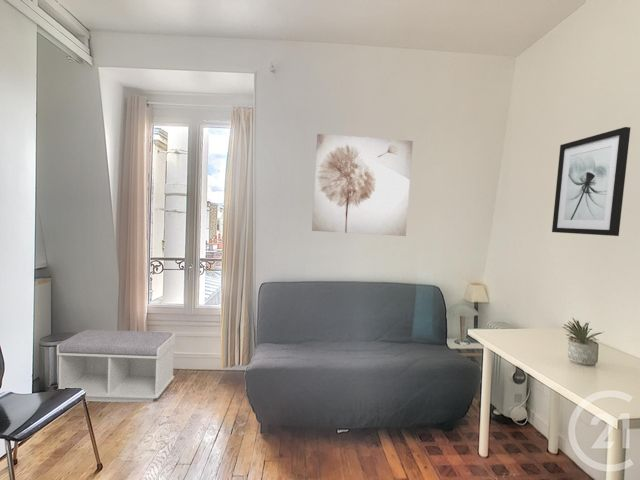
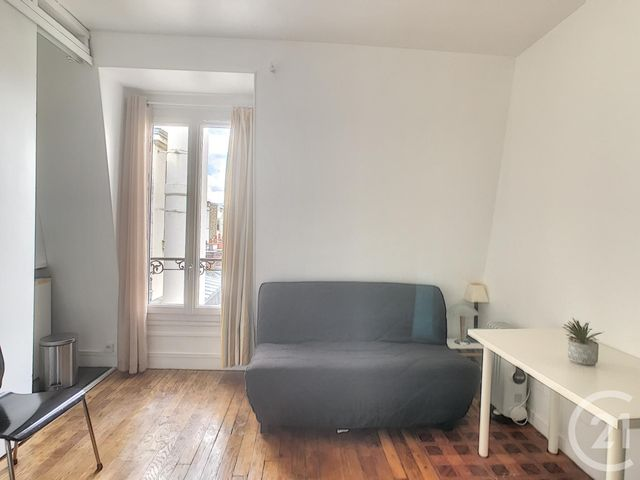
- bench [56,329,177,403]
- wall art [311,133,414,237]
- wall art [551,126,632,237]
